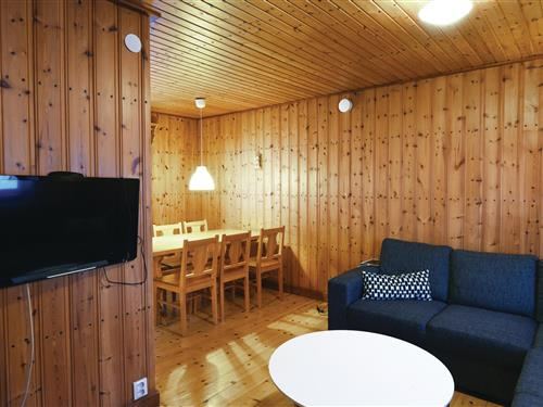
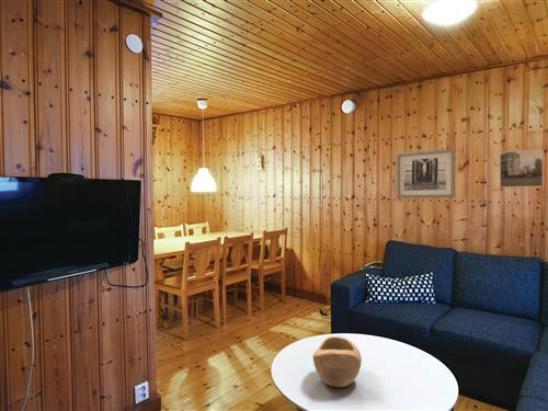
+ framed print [499,148,545,189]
+ wall art [396,148,456,199]
+ decorative bowl [311,335,363,388]
